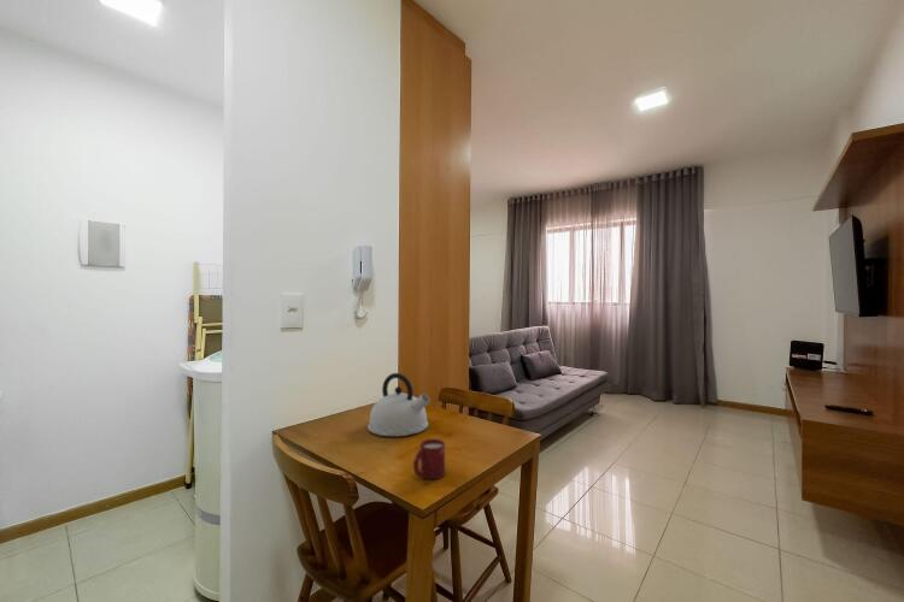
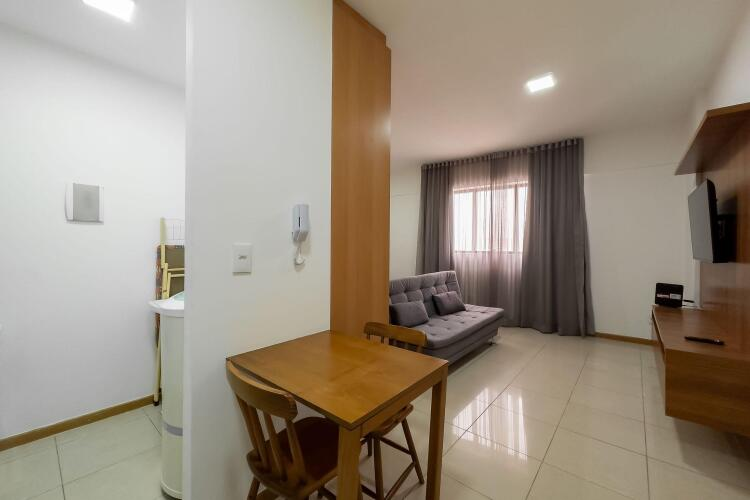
- kettle [366,372,432,437]
- cup [412,438,446,480]
